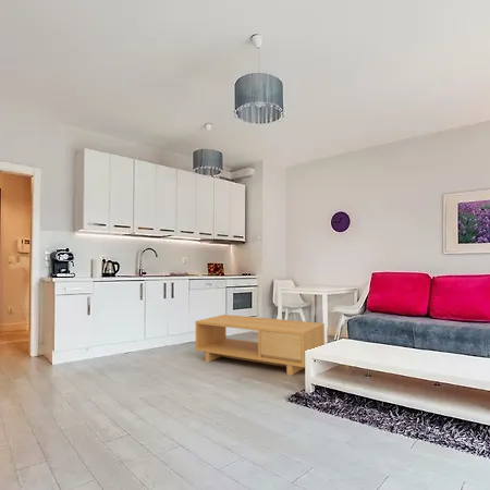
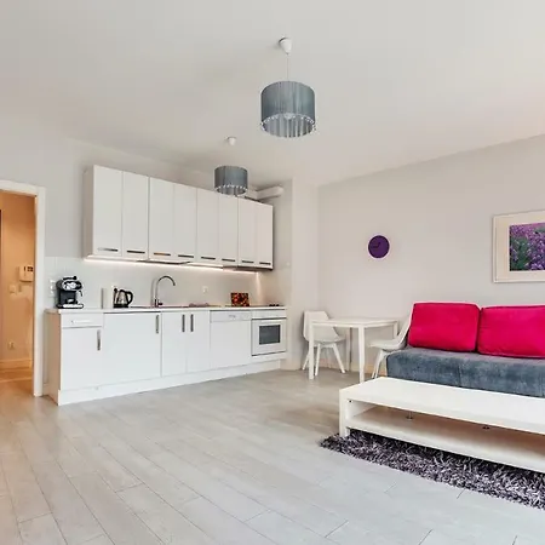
- coffee table [194,314,326,376]
